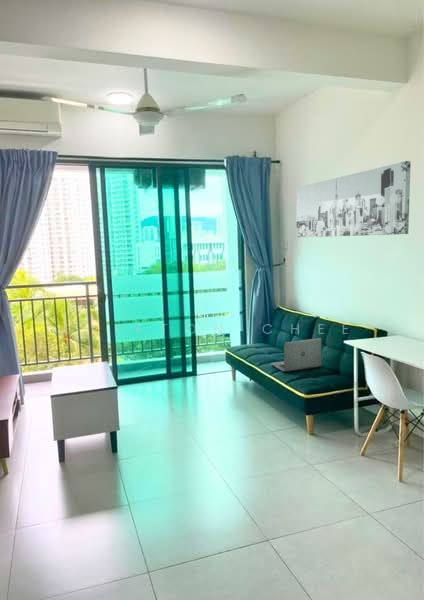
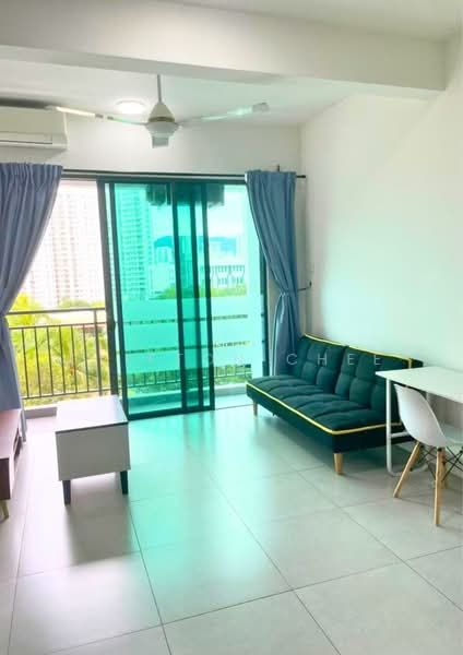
- laptop [270,337,322,373]
- wall art [295,160,412,238]
